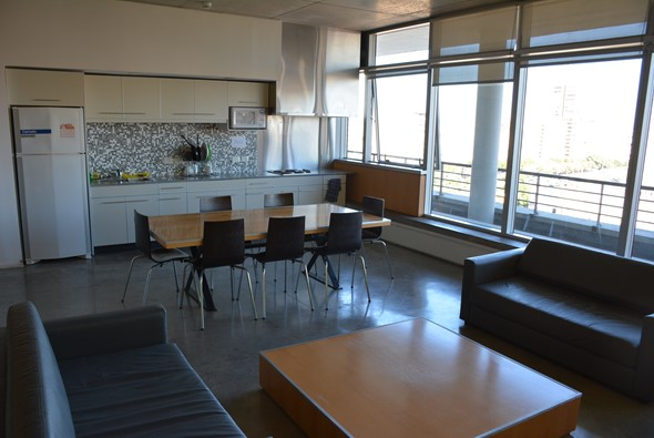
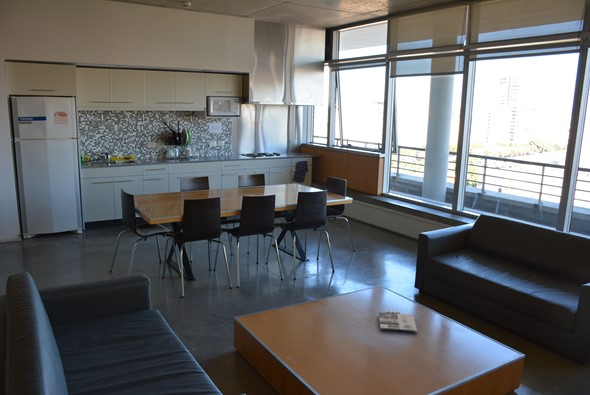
+ magazine [378,309,418,333]
